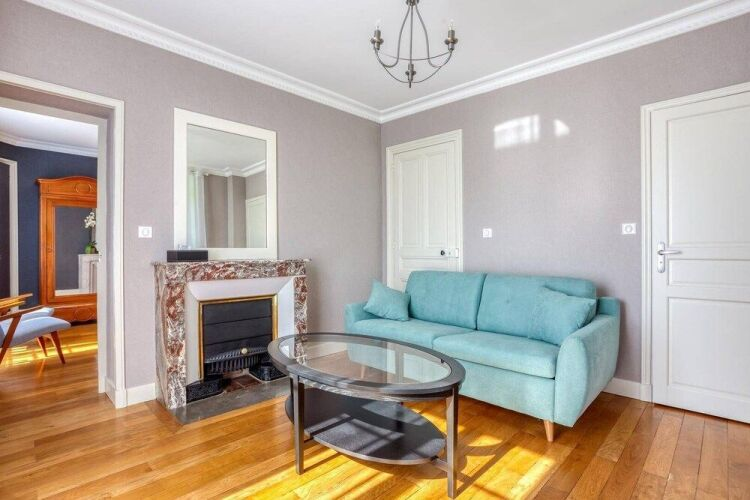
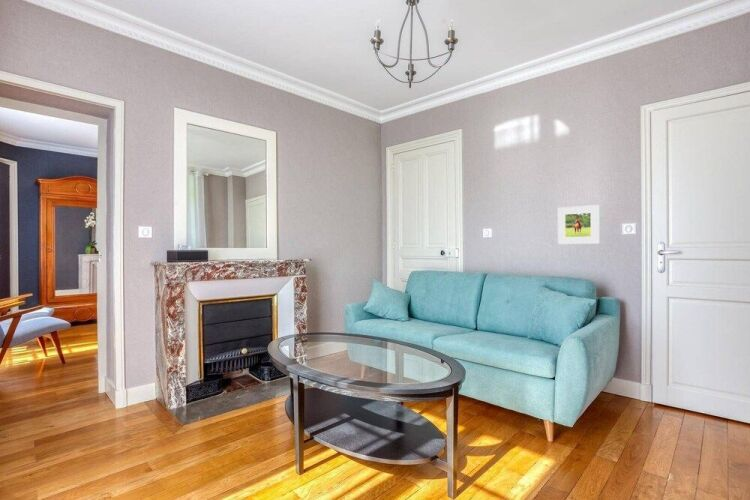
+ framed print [557,204,600,245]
